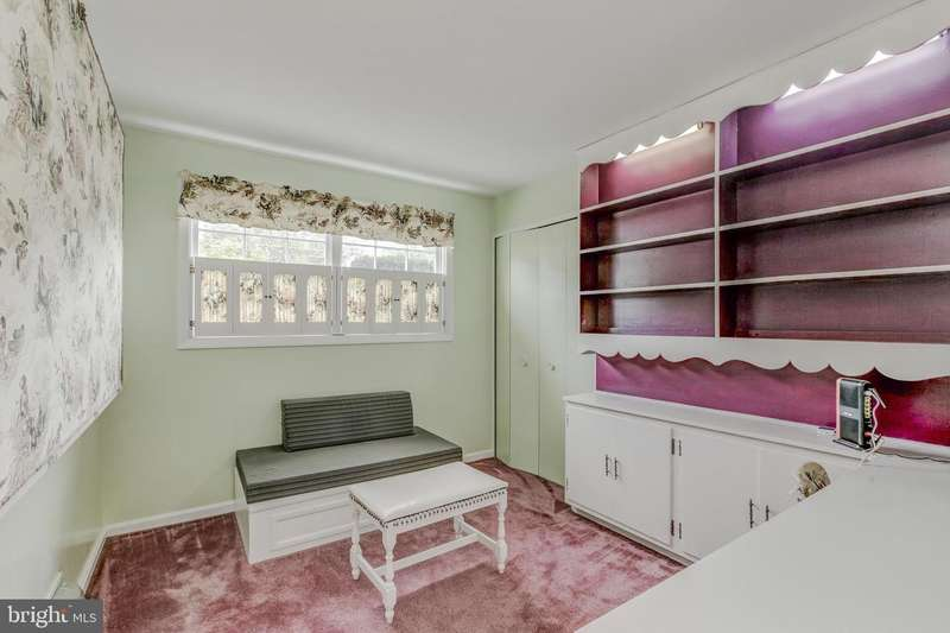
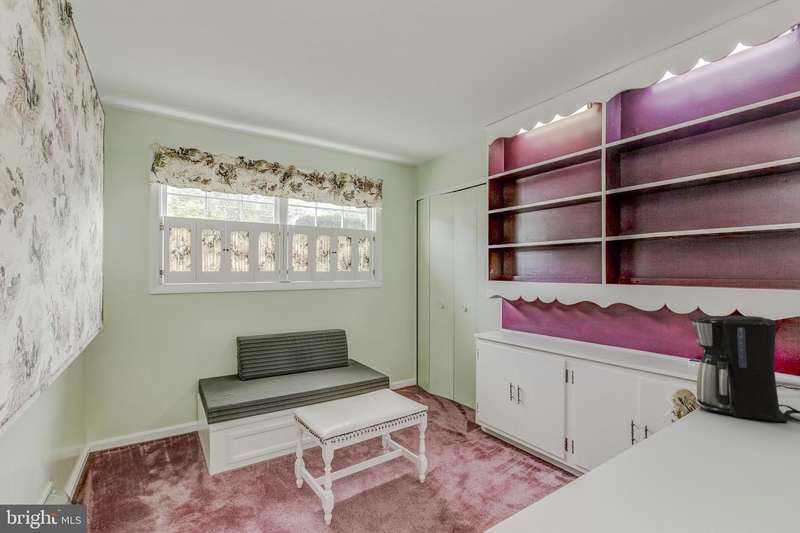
+ coffee maker [689,315,800,423]
